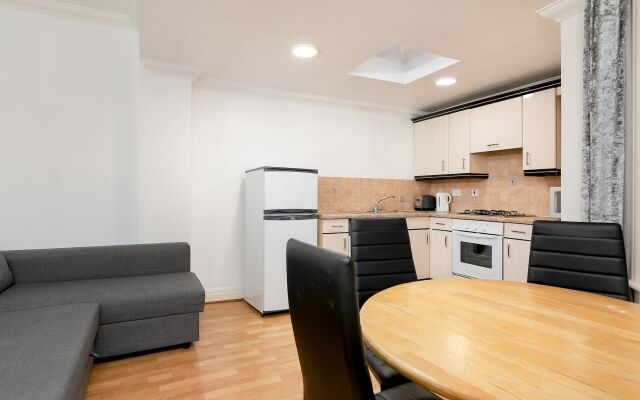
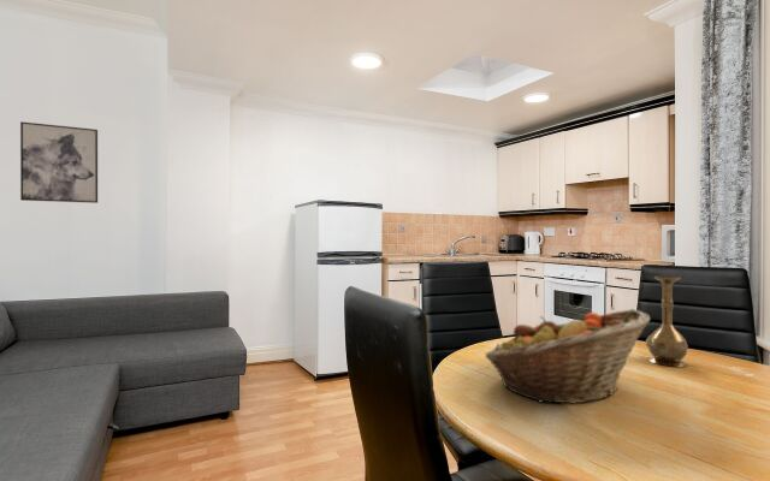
+ wall art [19,120,99,204]
+ fruit basket [484,308,651,404]
+ vase [645,275,689,368]
